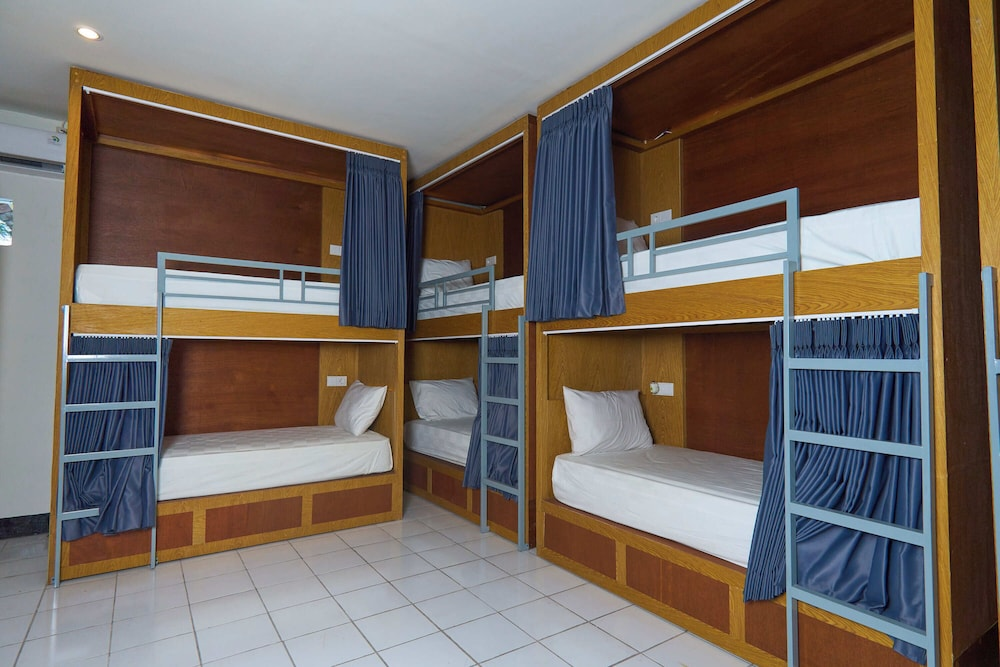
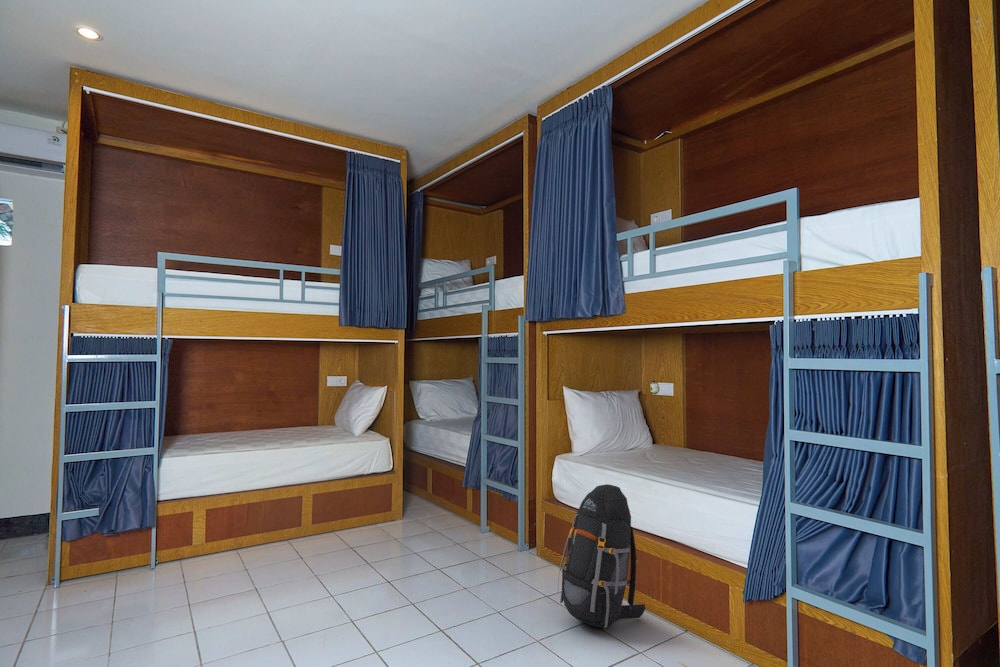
+ backpack [557,483,646,629]
